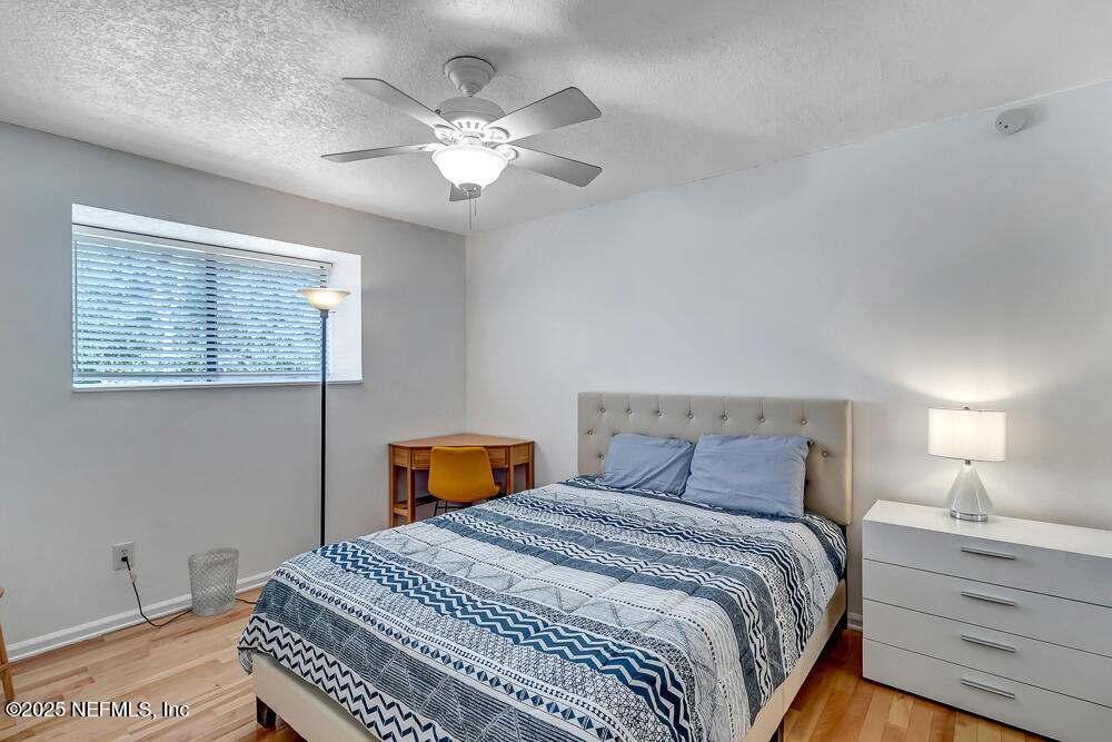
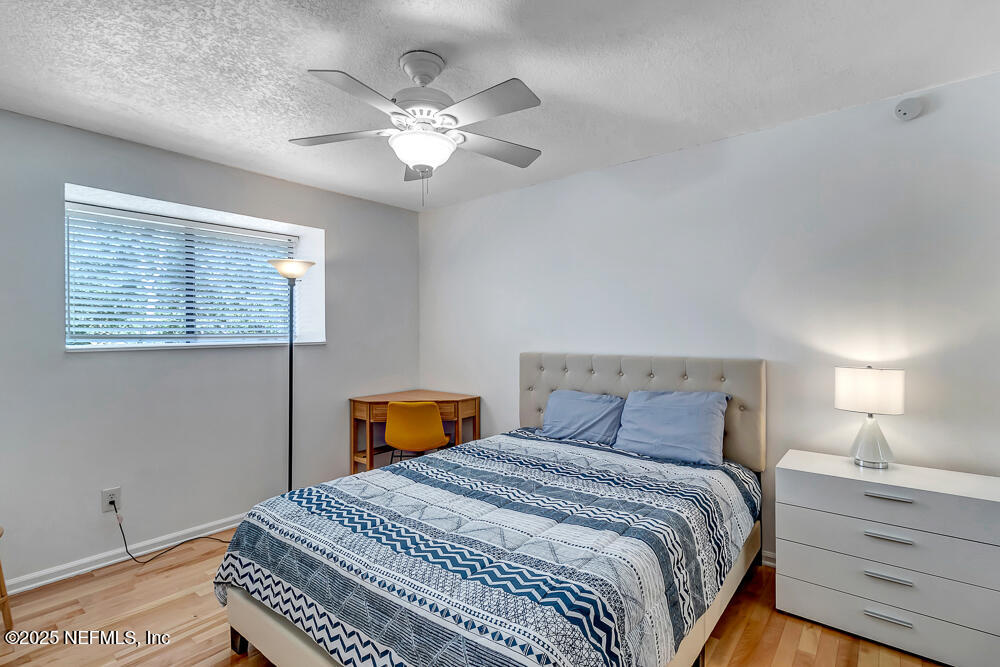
- wastebasket [187,546,240,617]
